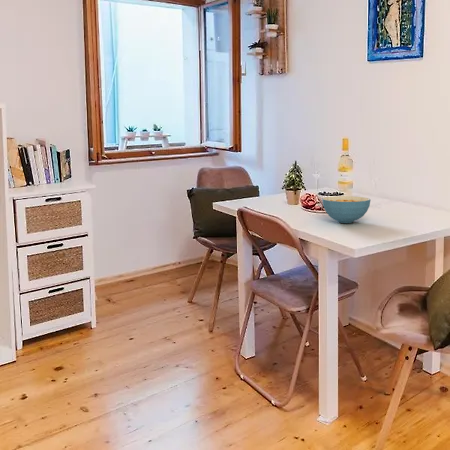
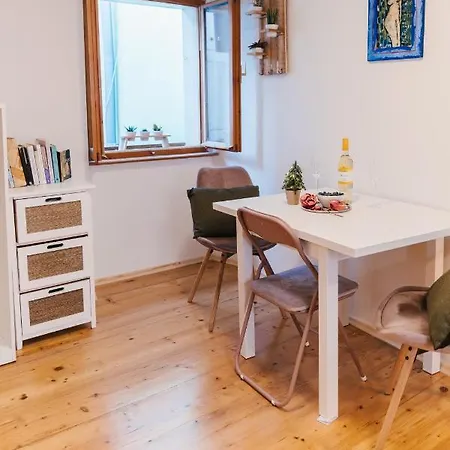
- cereal bowl [321,195,371,224]
